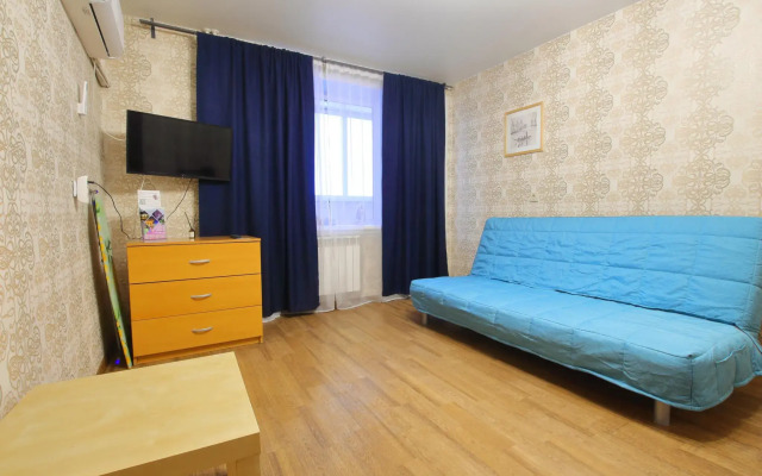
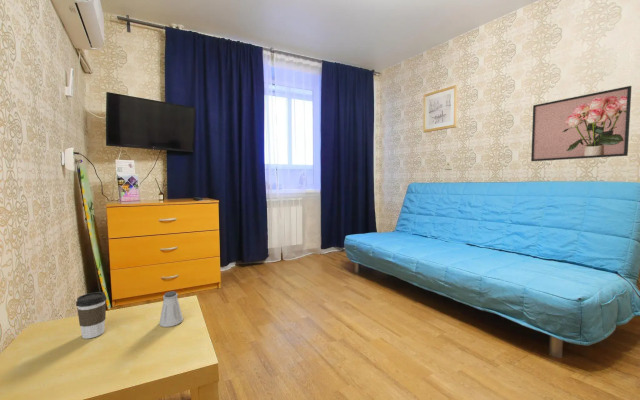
+ coffee cup [75,291,107,340]
+ saltshaker [158,290,184,328]
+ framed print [530,85,632,162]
